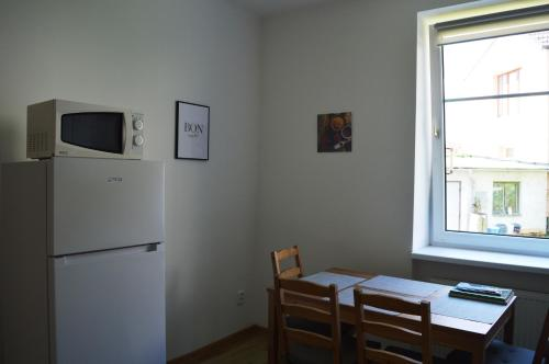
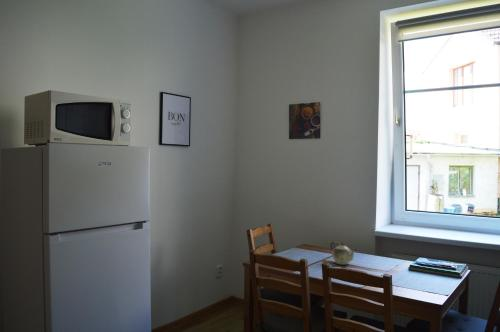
+ teapot [330,240,358,266]
